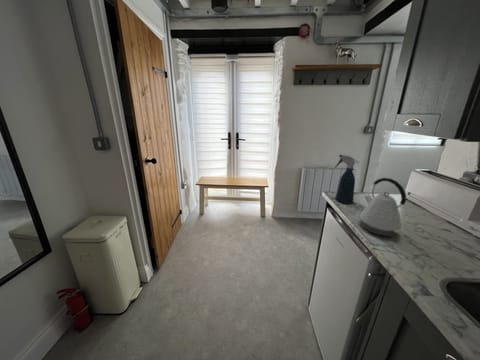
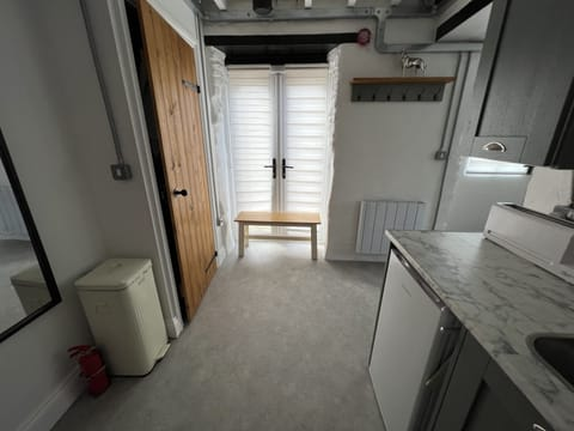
- kettle [359,177,407,237]
- spray bottle [334,154,361,205]
